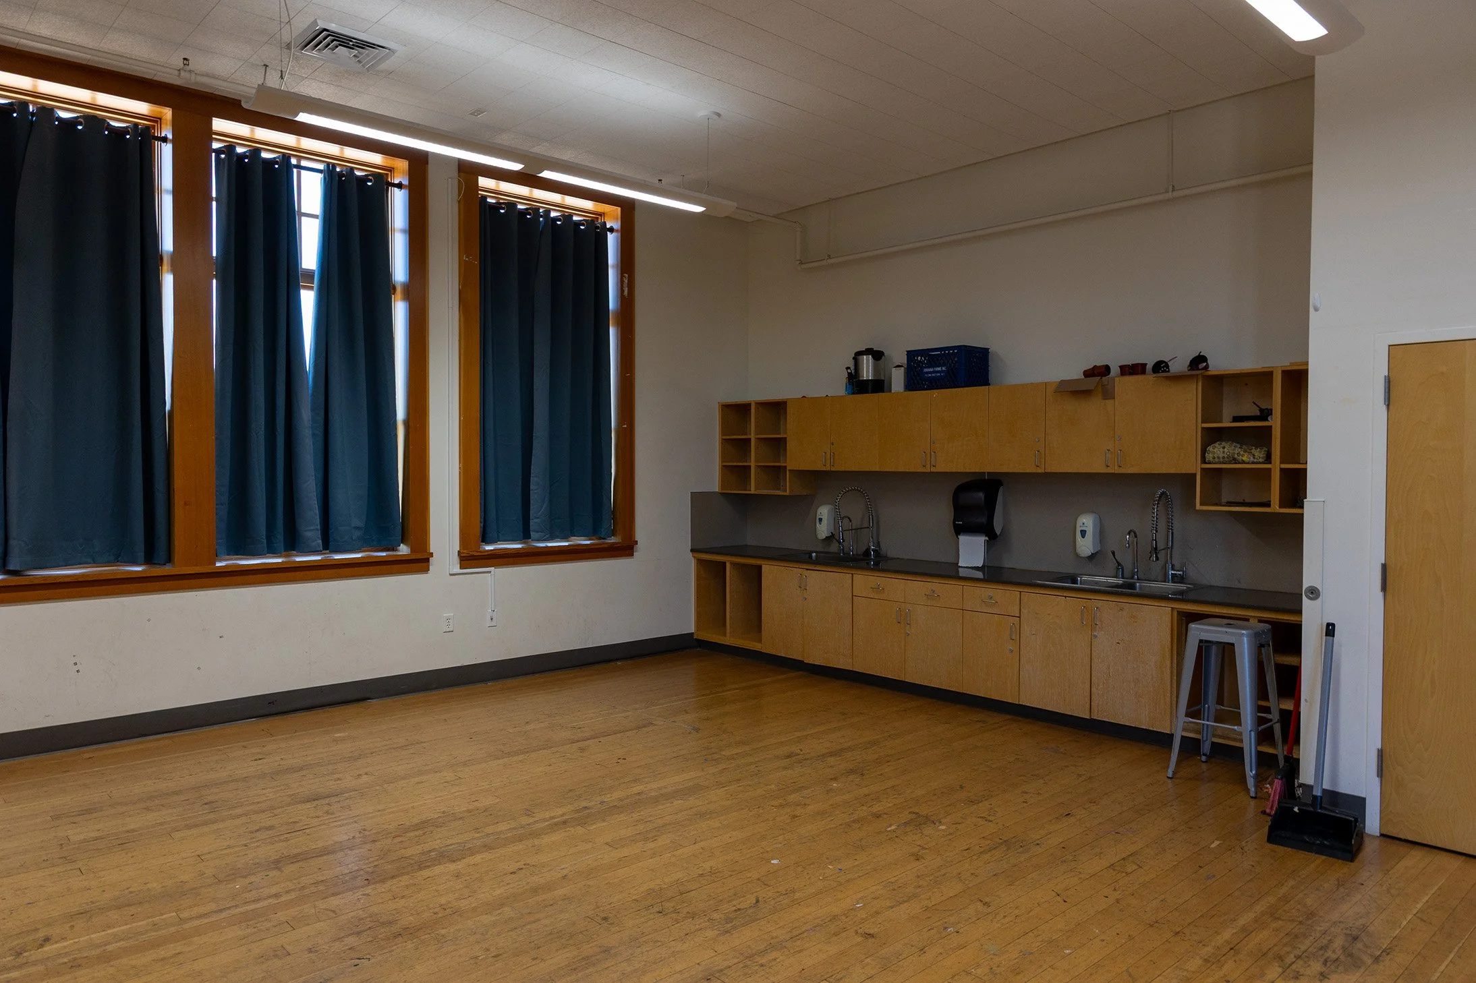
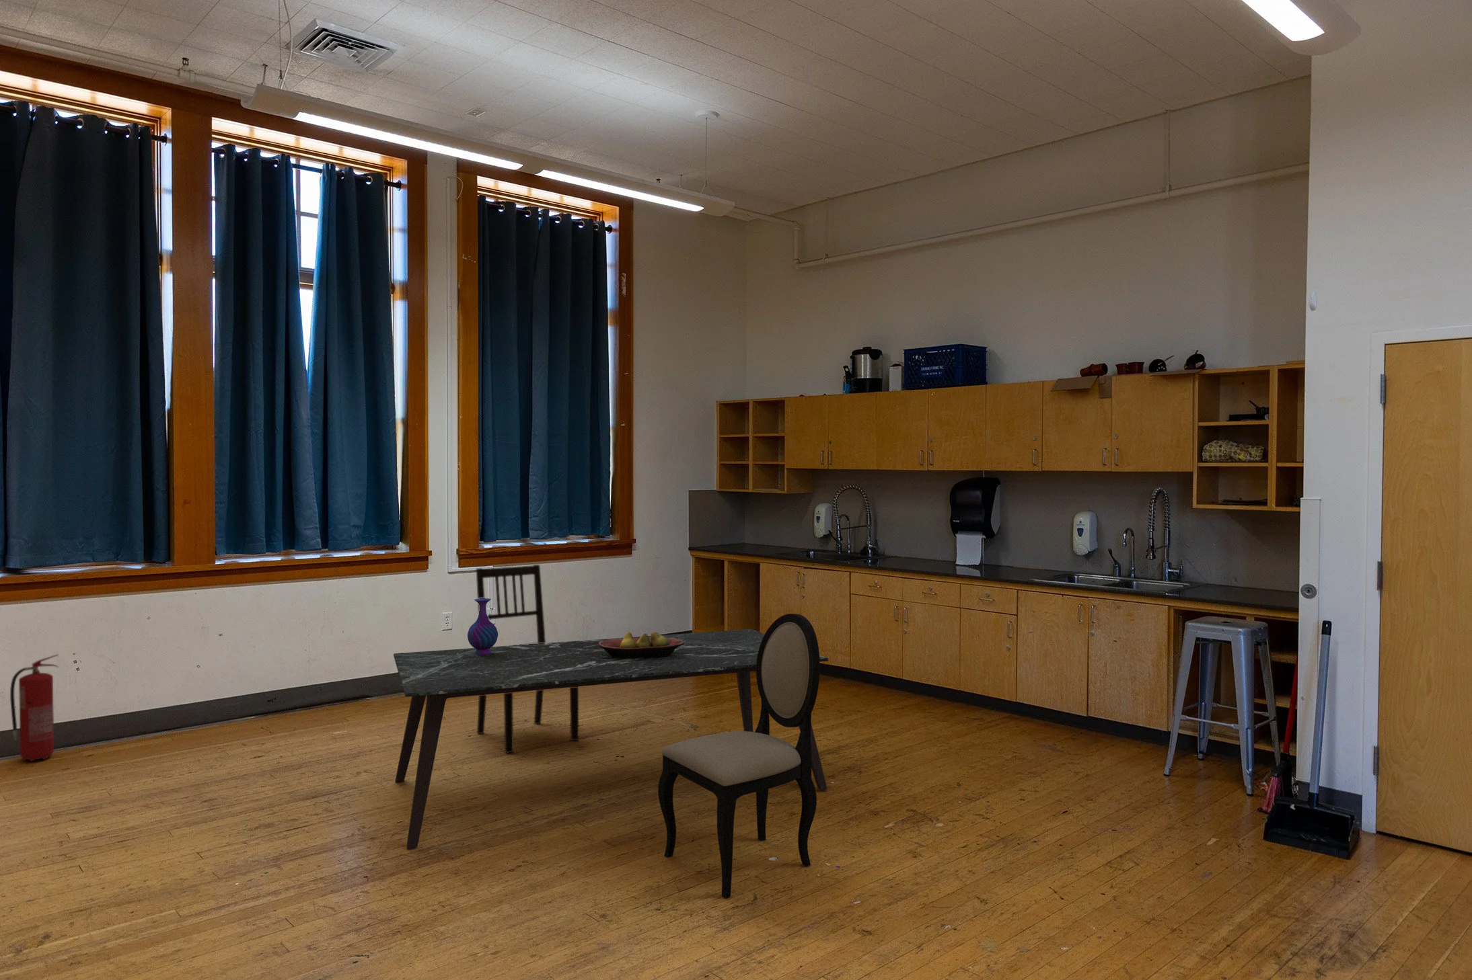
+ dining chair [658,612,821,899]
+ vase [467,597,499,655]
+ dining chair [476,564,579,754]
+ fruit bowl [599,631,684,658]
+ dining table [393,629,828,850]
+ fire extinguisher [10,654,59,762]
